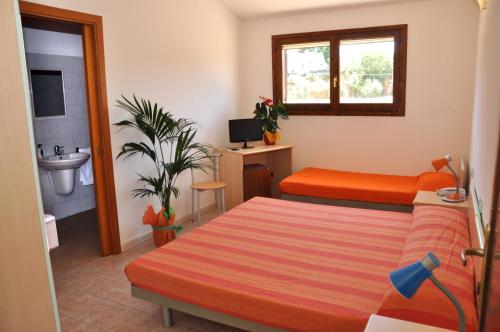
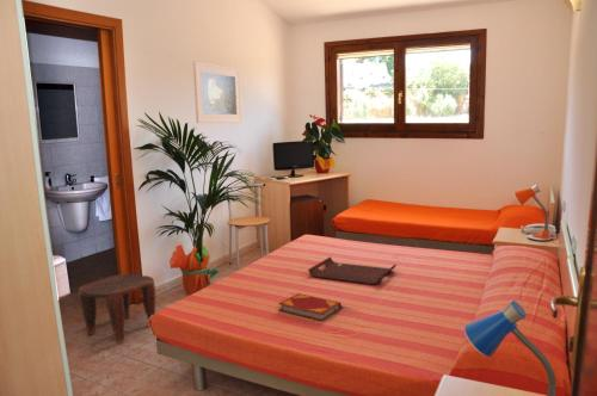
+ stool [78,273,156,344]
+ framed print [192,60,244,124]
+ serving tray [307,255,398,285]
+ hardback book [277,292,343,322]
